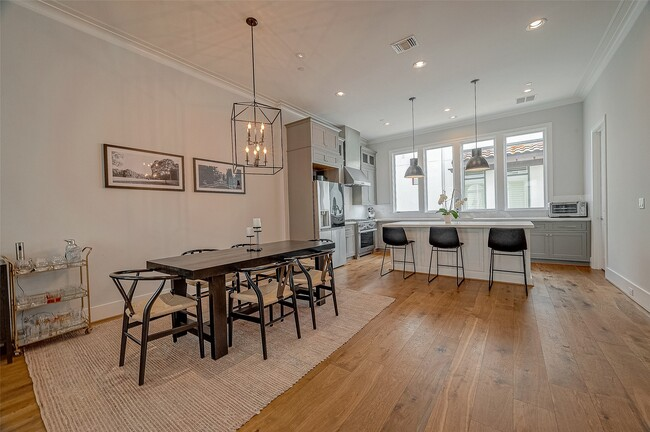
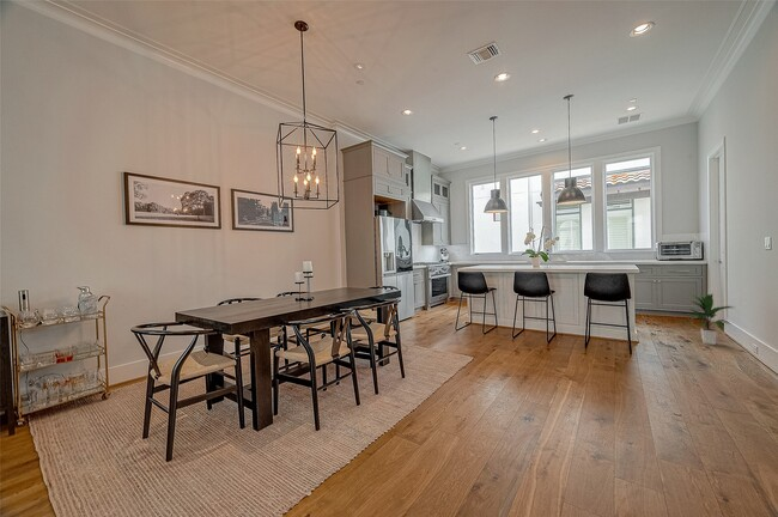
+ indoor plant [680,293,736,346]
